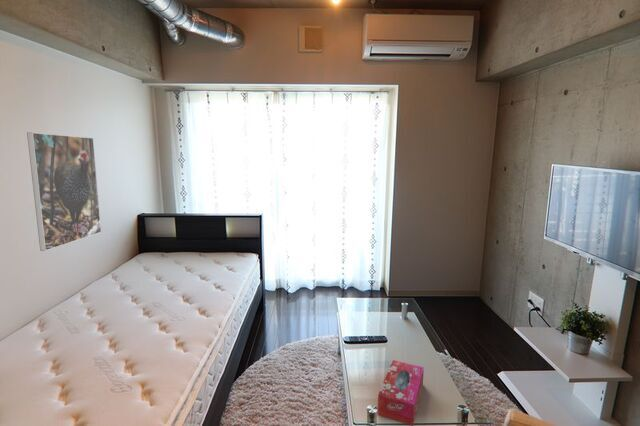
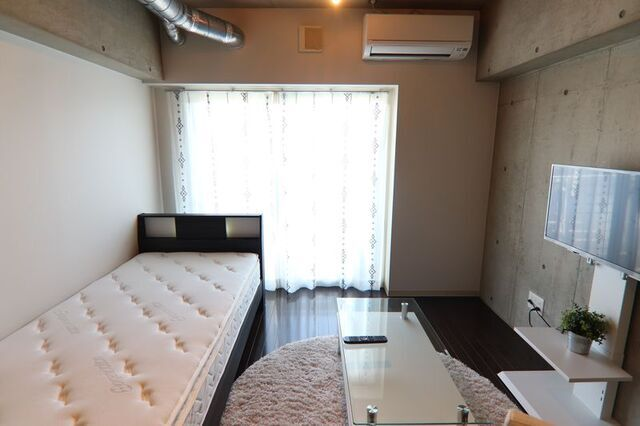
- tissue box [377,359,425,426]
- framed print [26,131,102,252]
